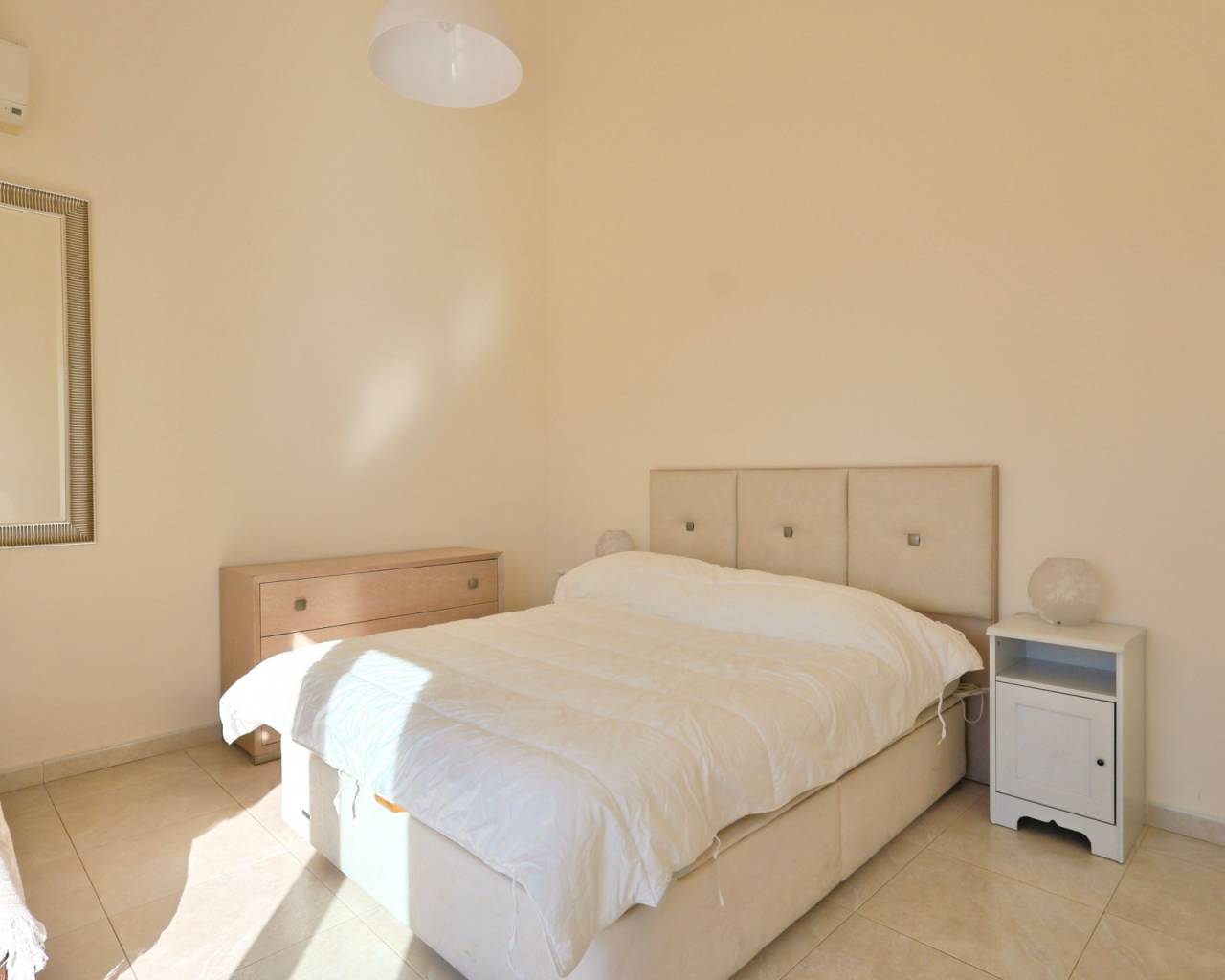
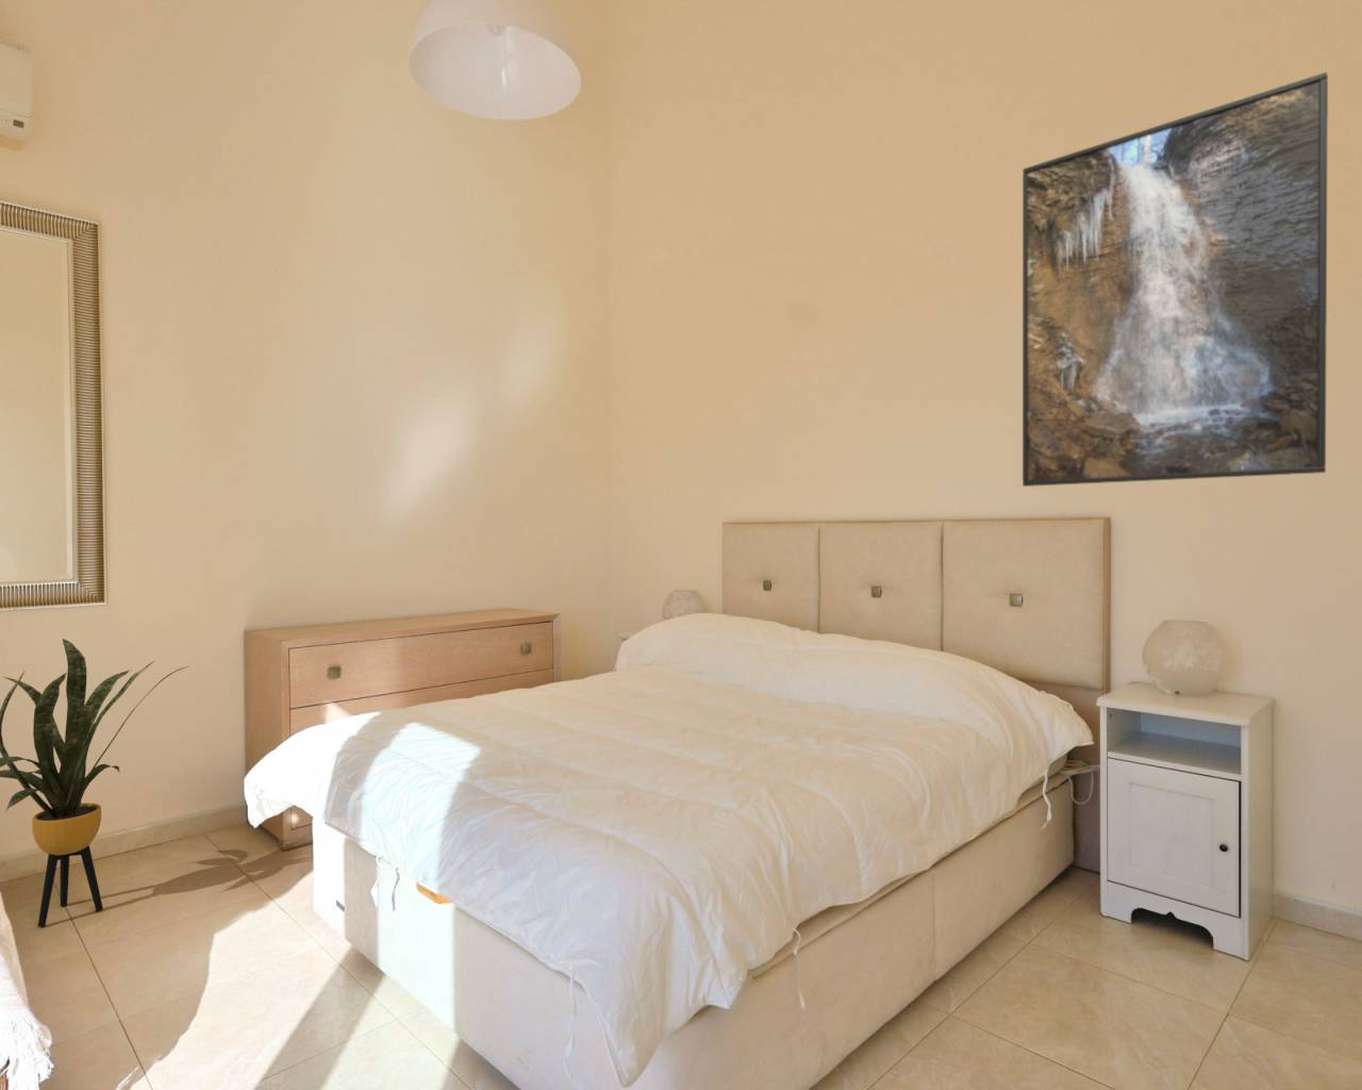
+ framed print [1022,71,1329,487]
+ house plant [0,637,189,929]
